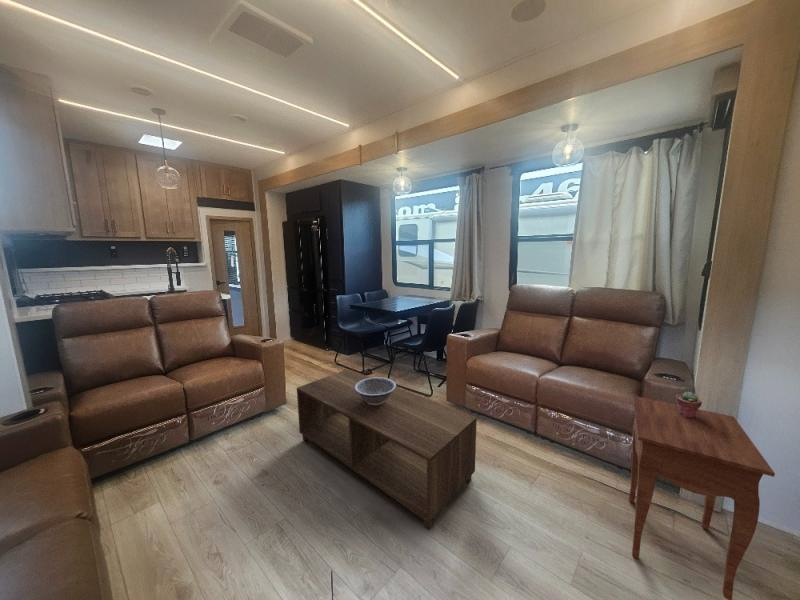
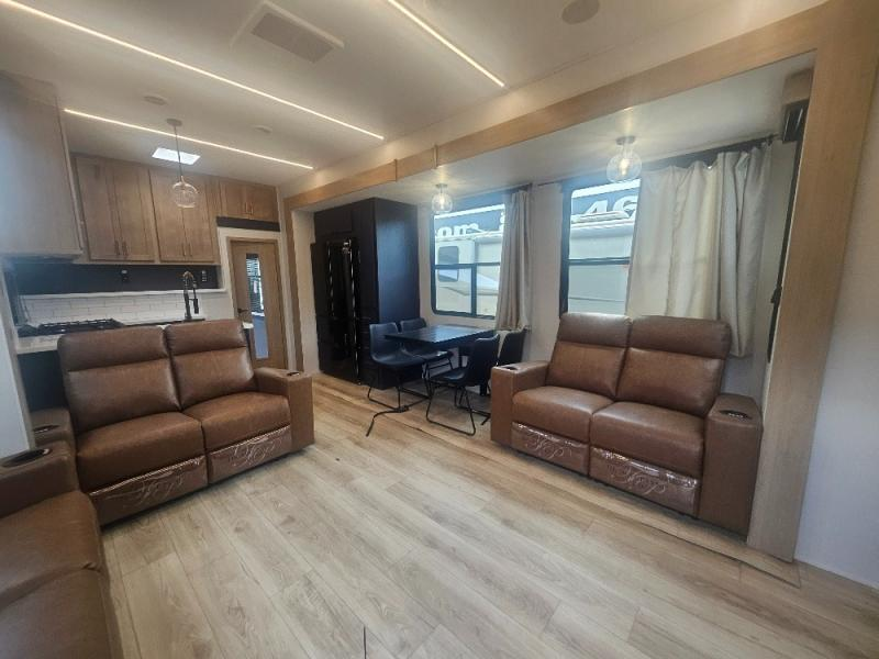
- coffee table [296,368,478,531]
- decorative bowl [354,376,397,405]
- potted succulent [674,391,703,418]
- side table [628,395,776,600]
